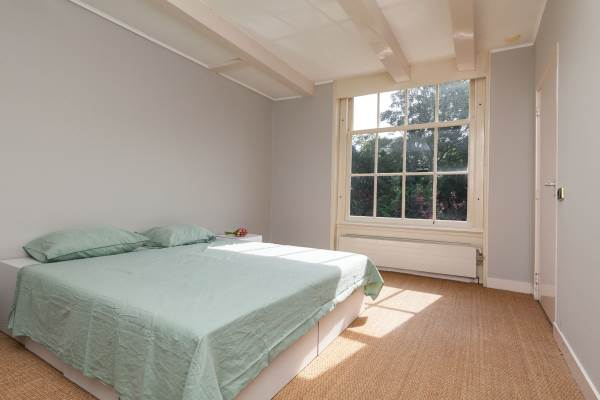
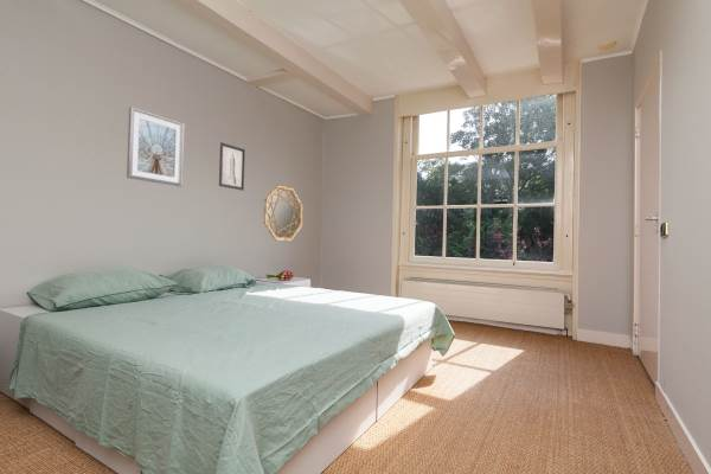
+ picture frame [126,105,186,188]
+ home mirror [262,184,303,242]
+ wall art [218,141,246,192]
